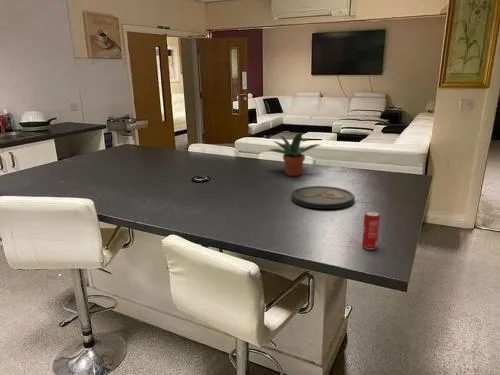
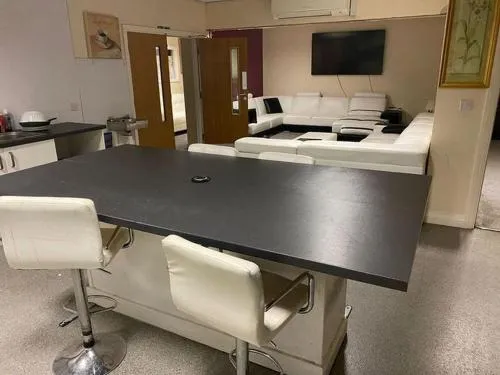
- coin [290,185,356,210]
- beverage can [361,210,381,251]
- potted plant [268,131,321,177]
